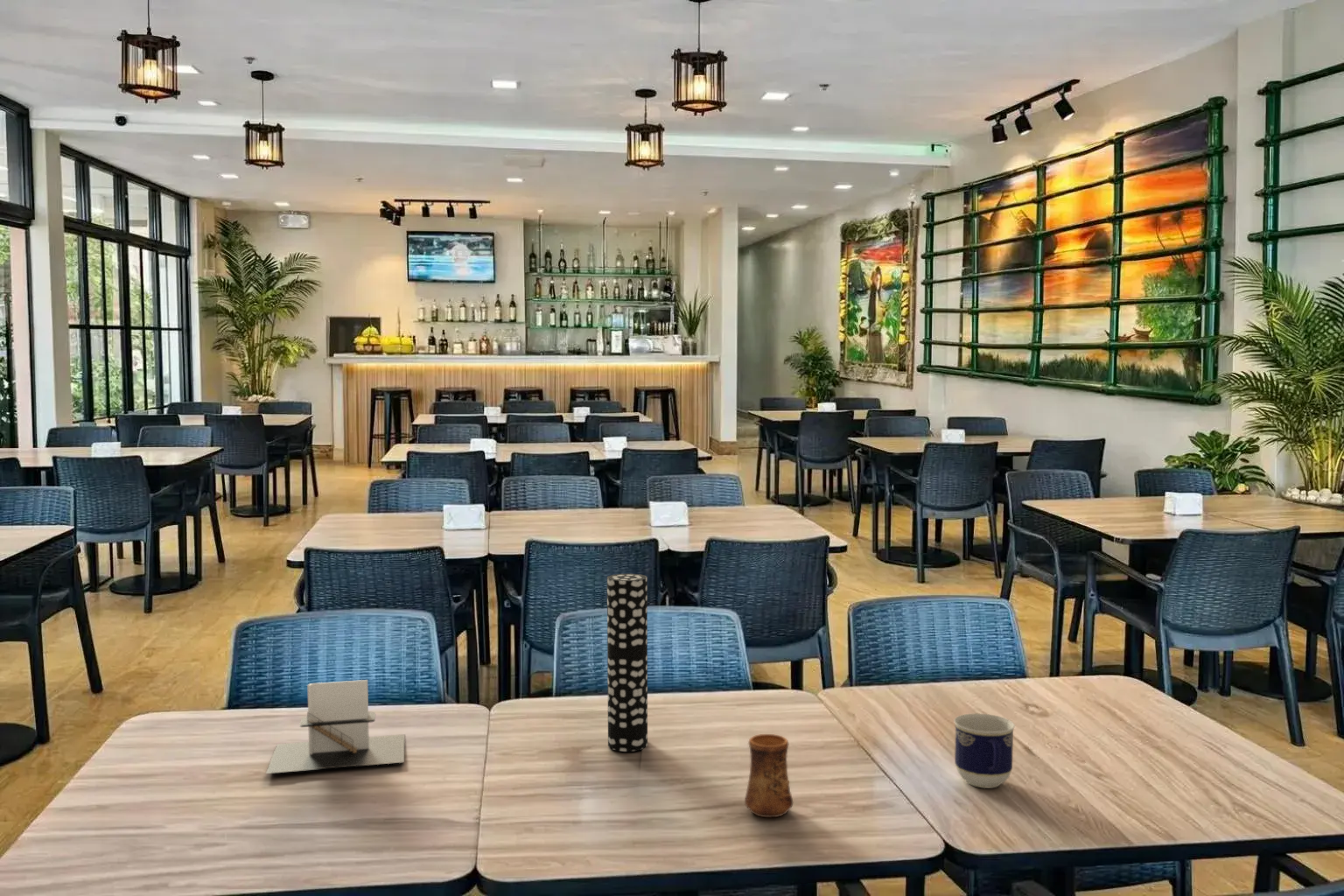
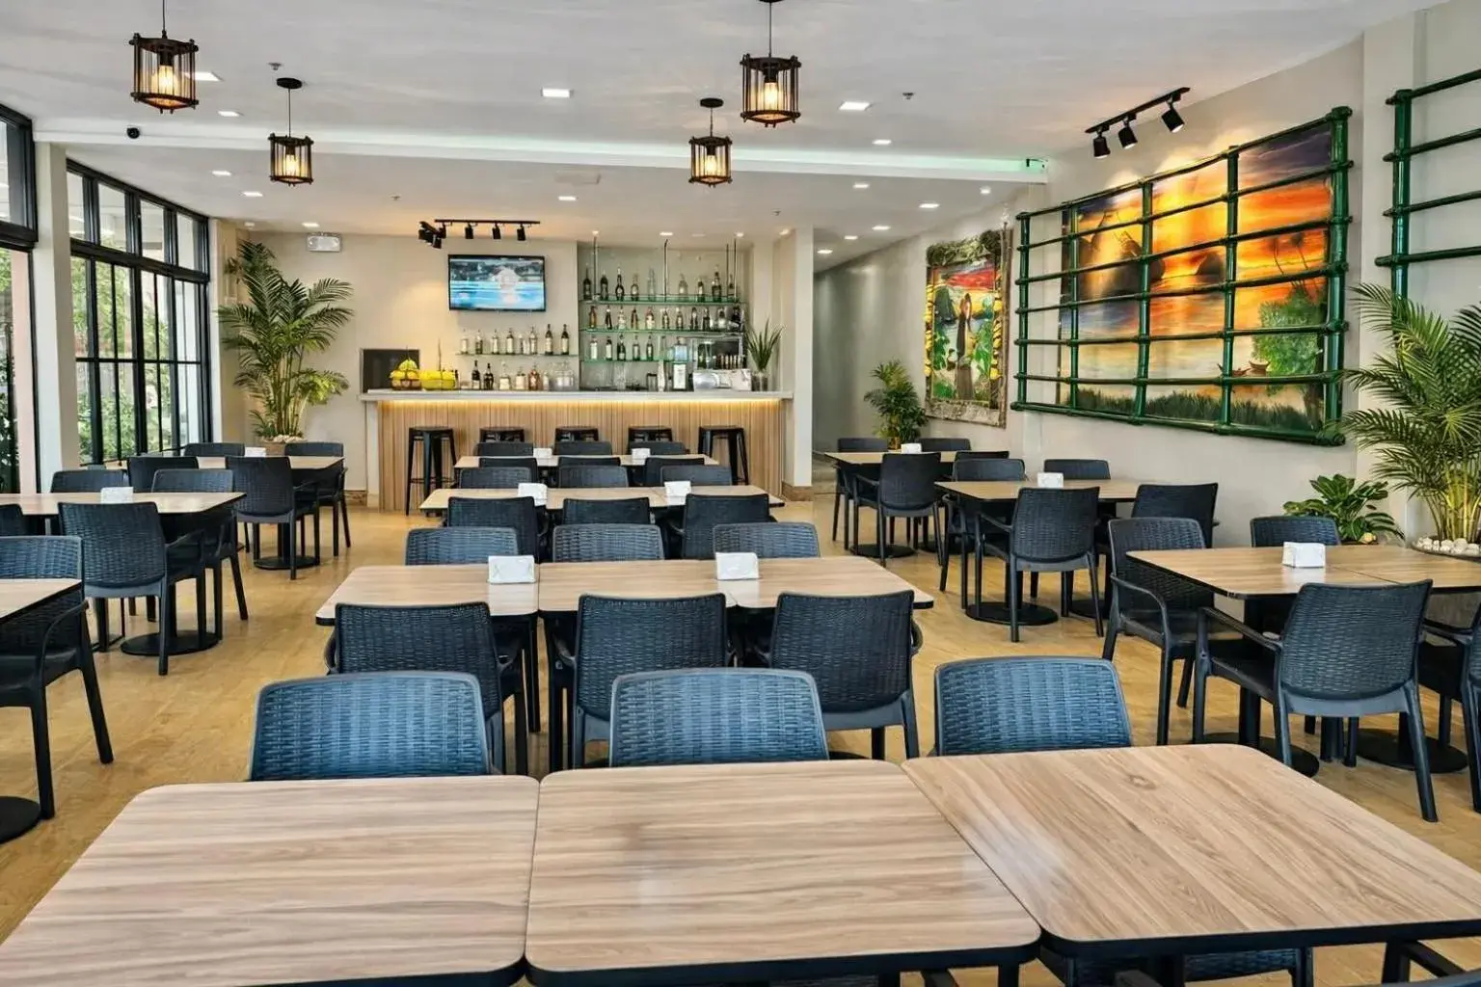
- cup [953,712,1016,789]
- cup [744,733,794,818]
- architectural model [265,679,406,774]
- vase [606,573,648,753]
